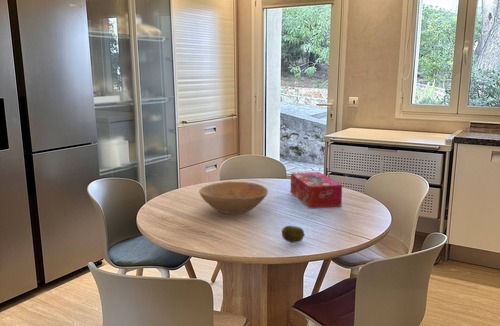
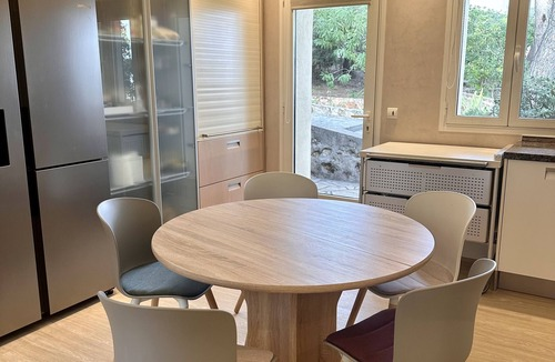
- bowl [198,181,269,215]
- fruit [280,225,306,244]
- tissue box [290,171,343,209]
